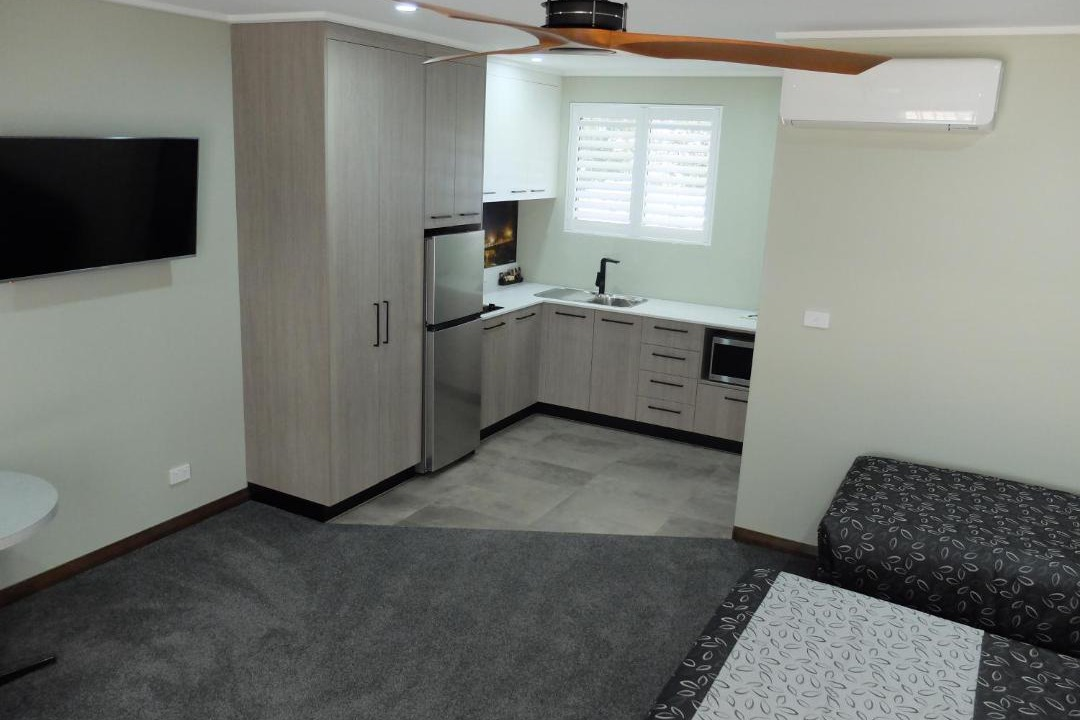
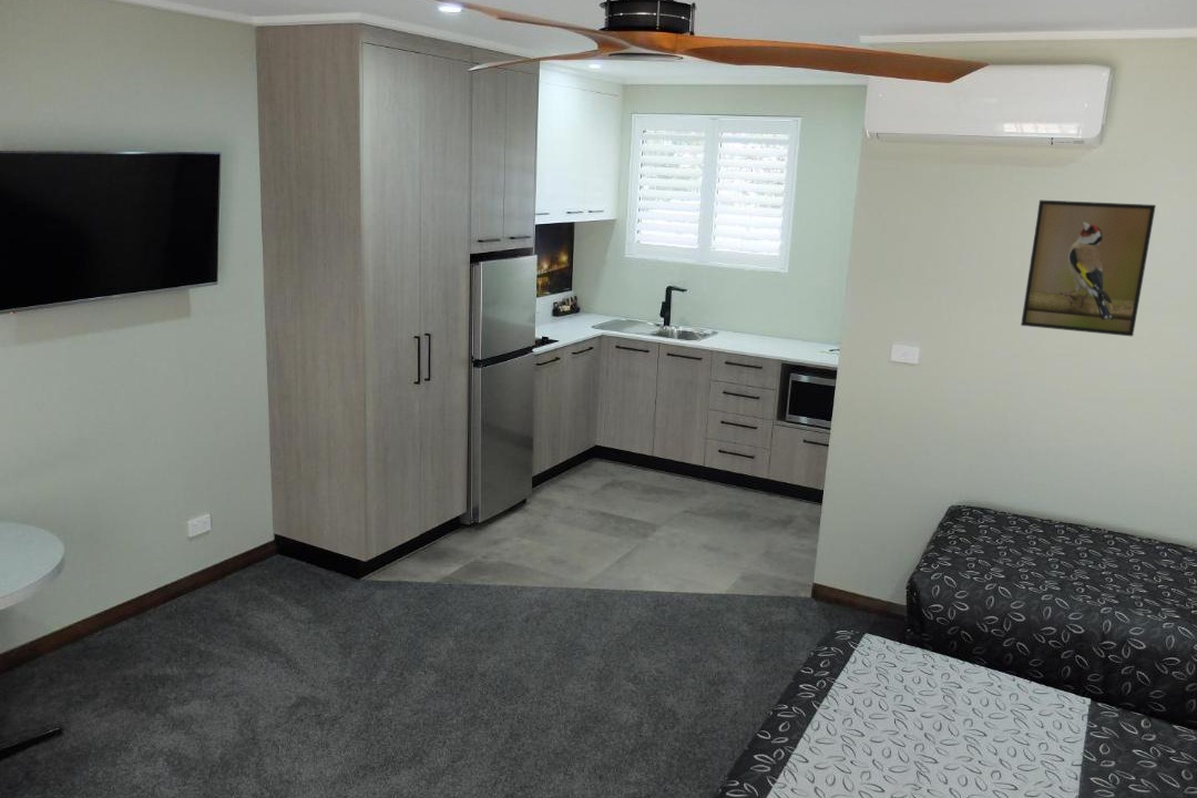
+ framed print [1020,200,1157,337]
